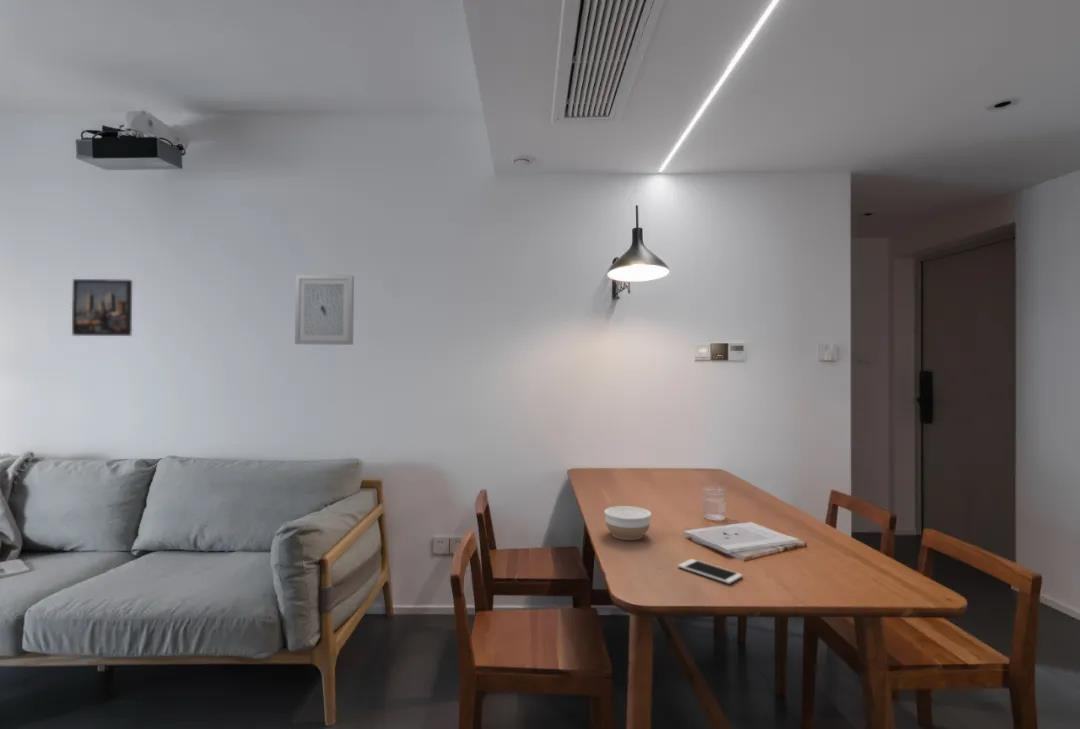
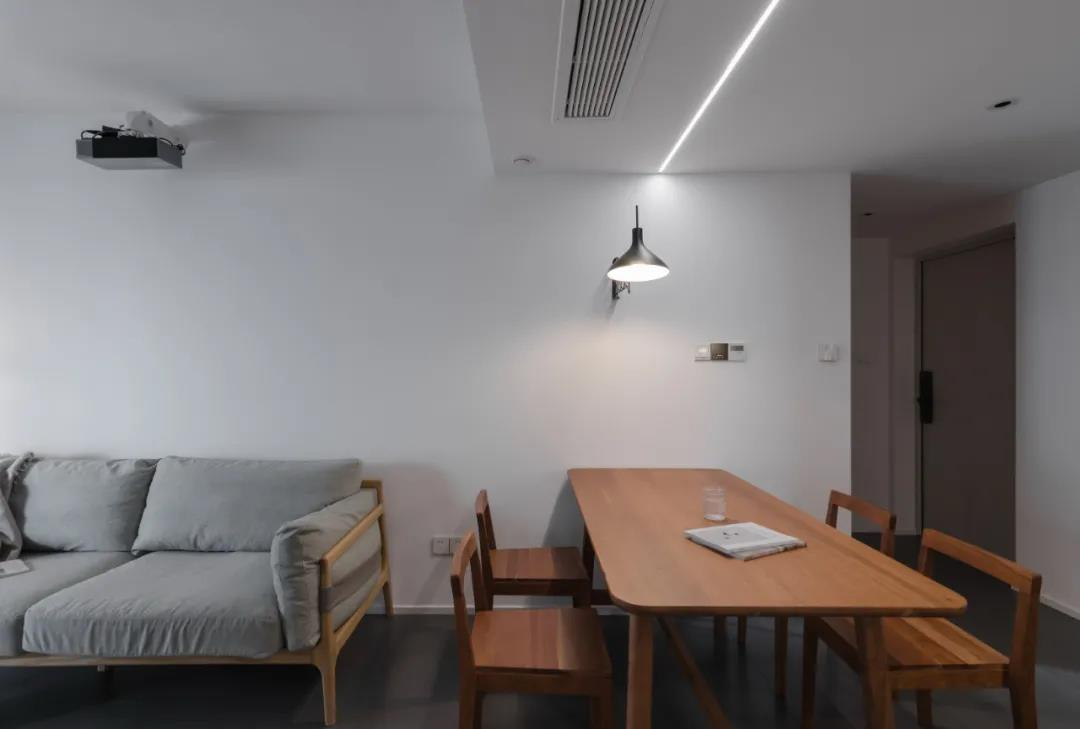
- bowl [603,505,652,541]
- cell phone [677,558,743,585]
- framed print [71,278,133,337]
- wall art [294,274,355,346]
